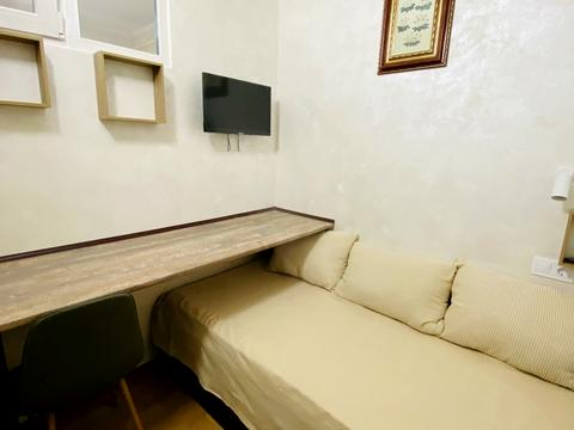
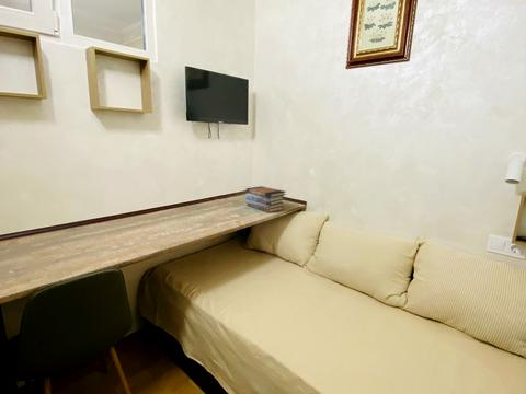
+ book stack [244,185,287,213]
